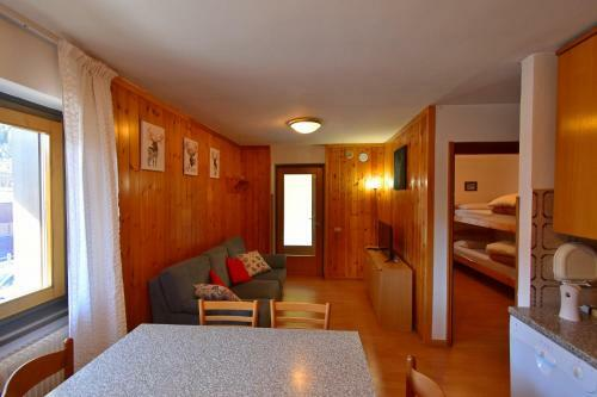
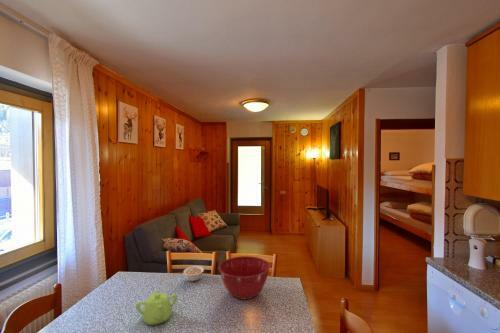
+ mixing bowl [218,255,271,300]
+ legume [181,265,205,283]
+ teapot [135,289,178,326]
